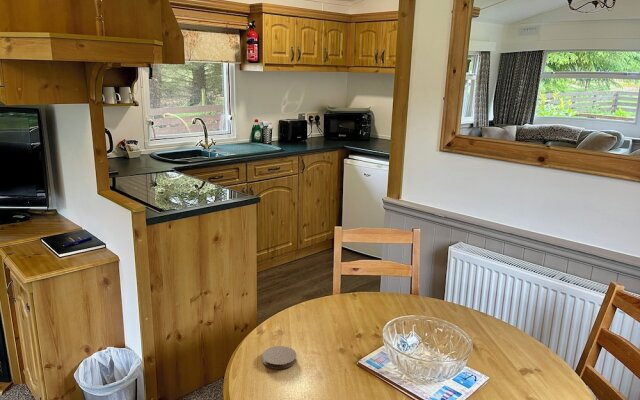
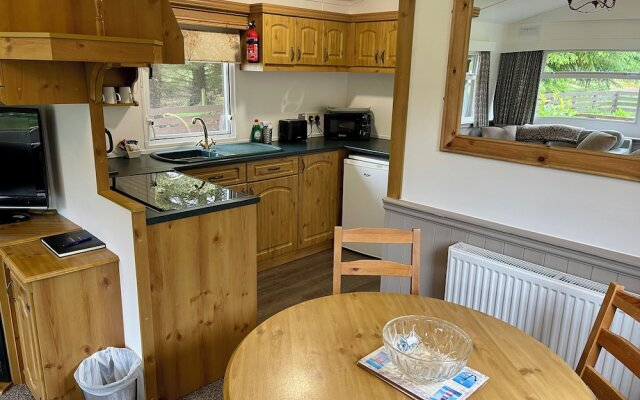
- coaster [261,345,298,370]
